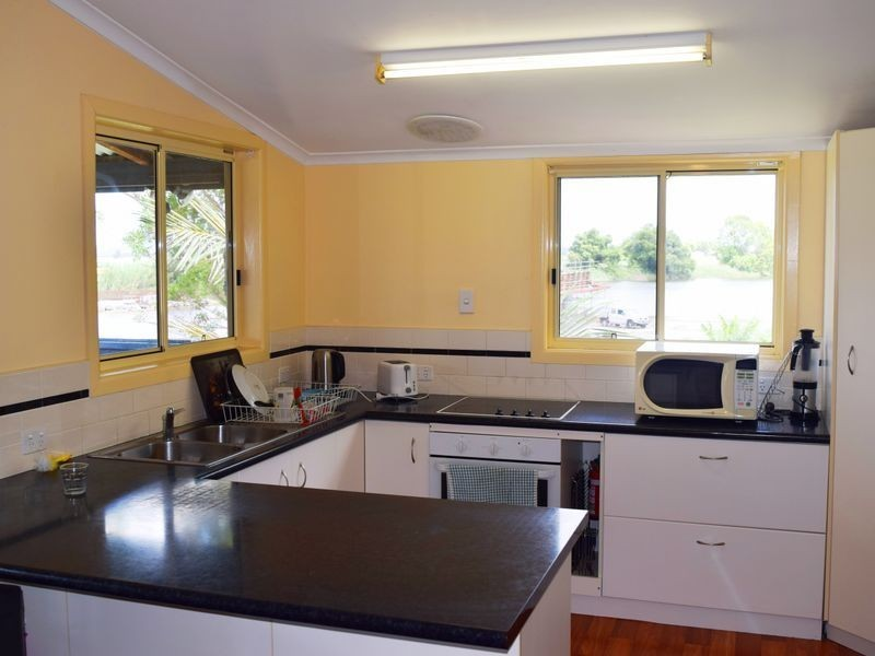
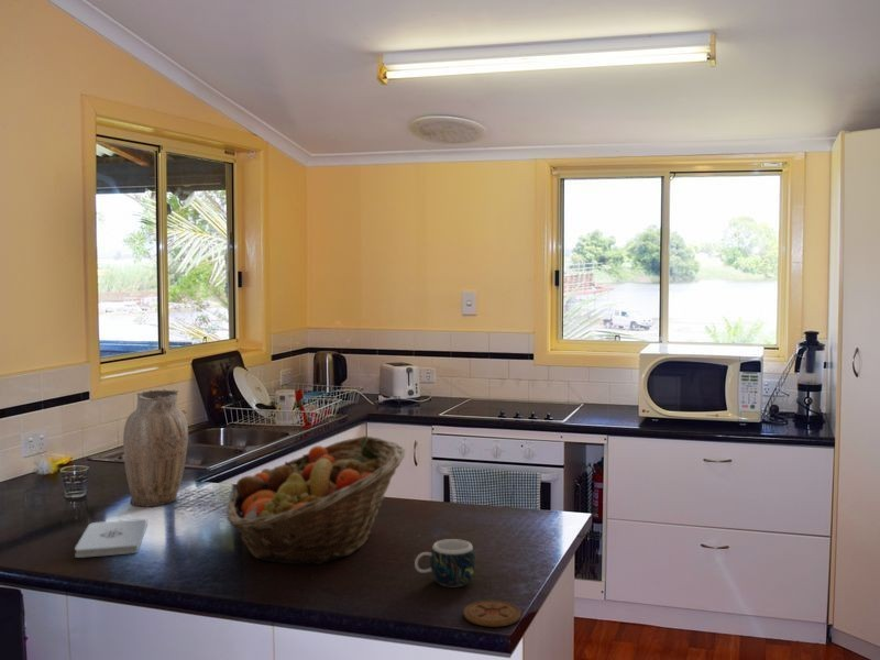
+ coaster [462,600,522,628]
+ notepad [74,518,148,559]
+ fruit basket [226,436,406,565]
+ vase [122,388,189,507]
+ mug [414,538,476,587]
